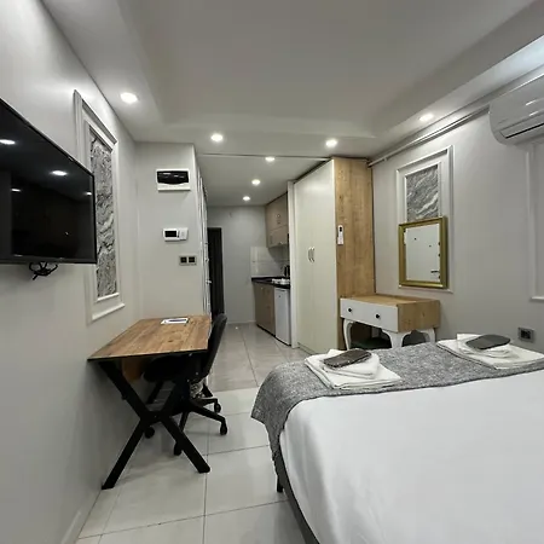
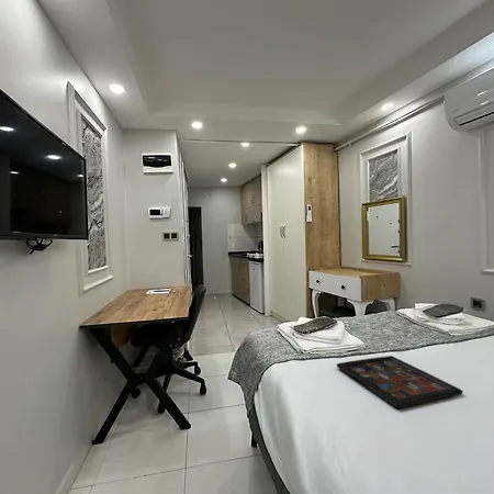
+ decorative tray [336,355,463,409]
